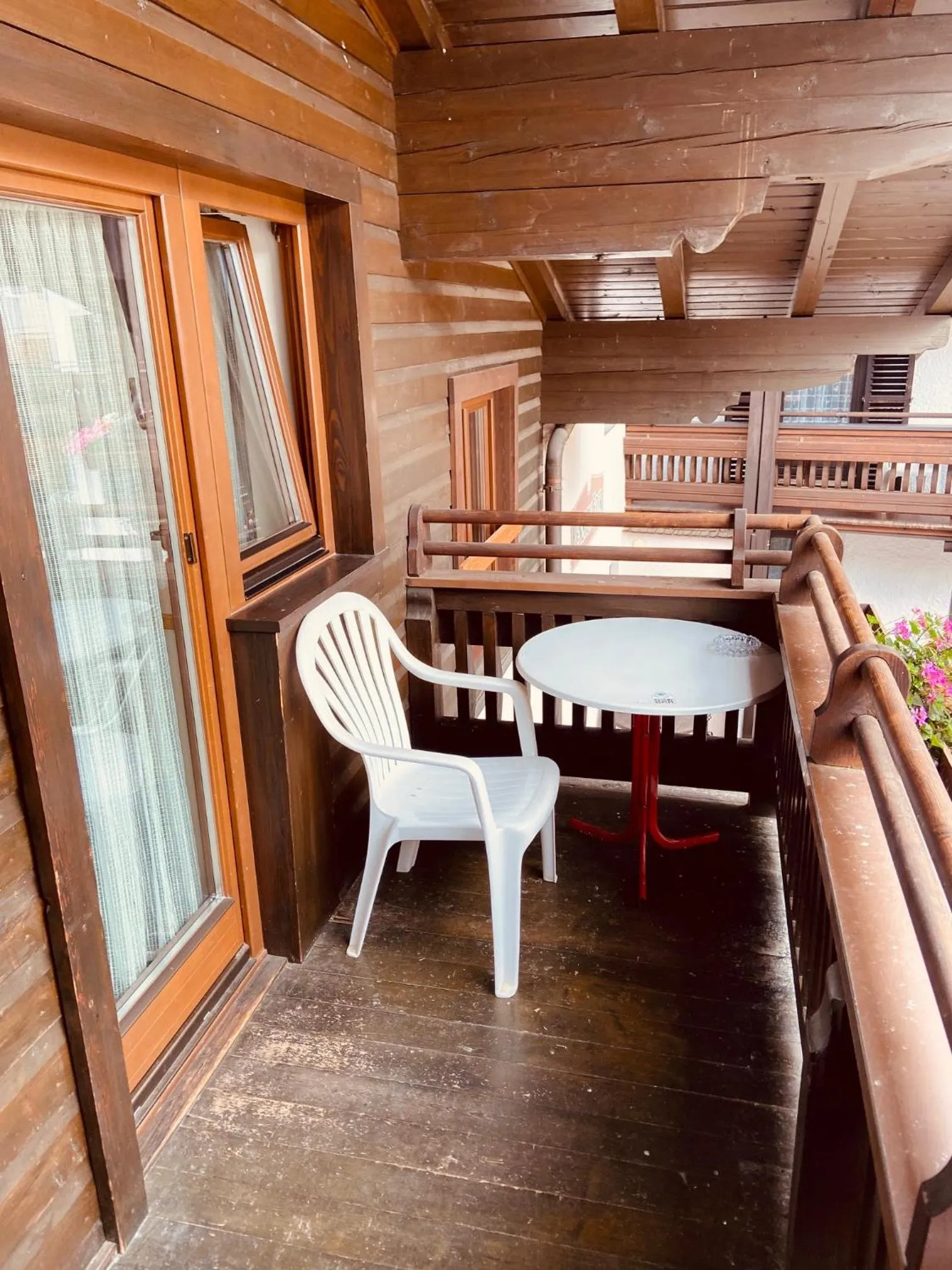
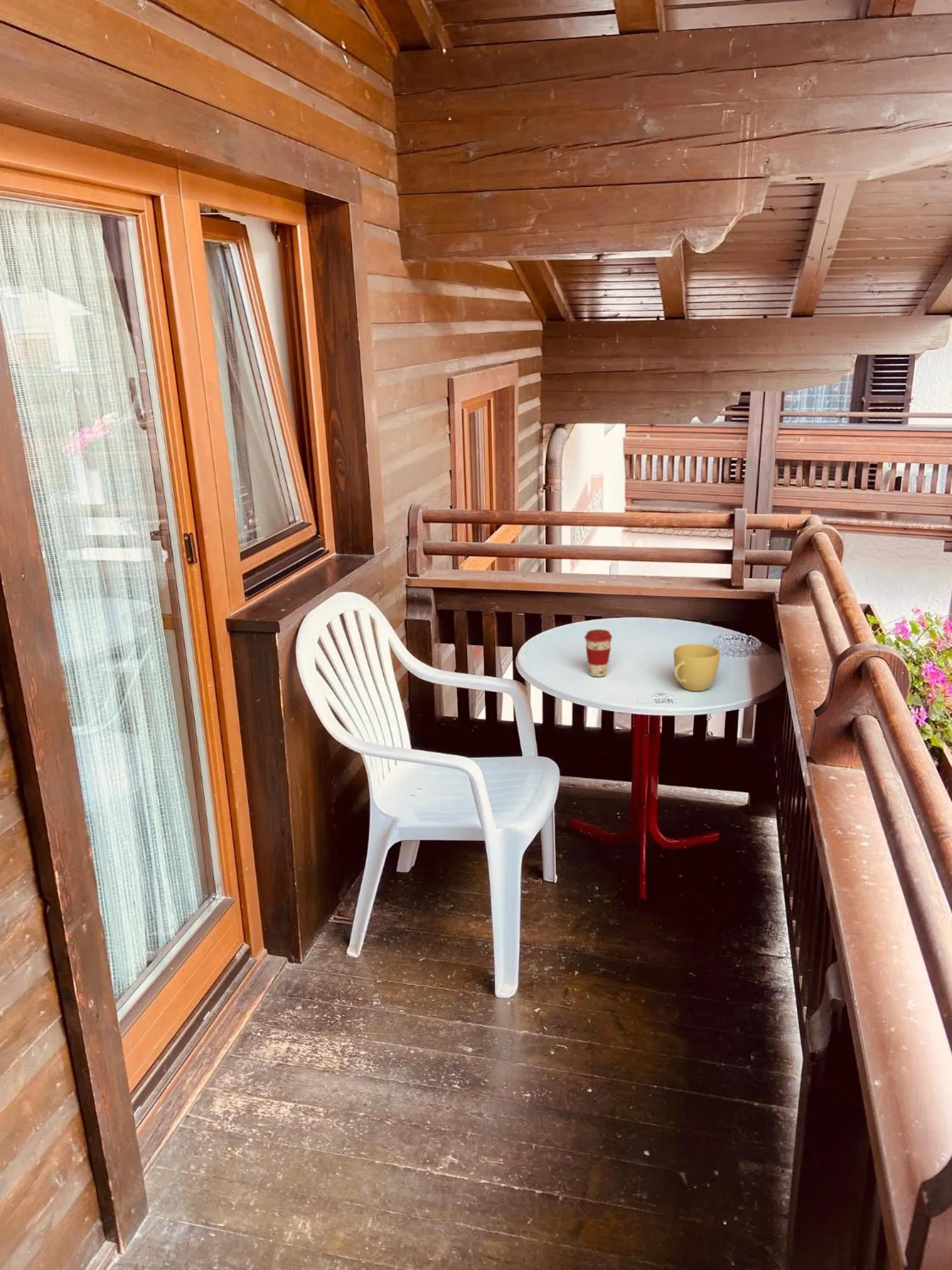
+ cup [673,643,721,692]
+ coffee cup [584,629,613,677]
